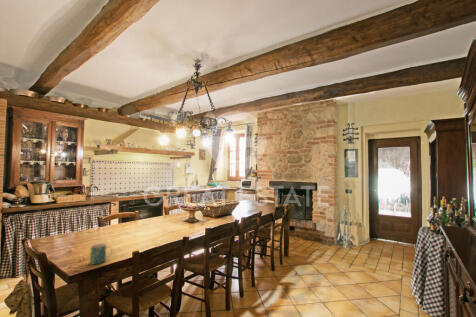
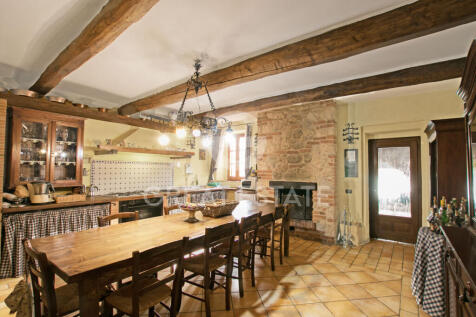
- mug [89,242,114,266]
